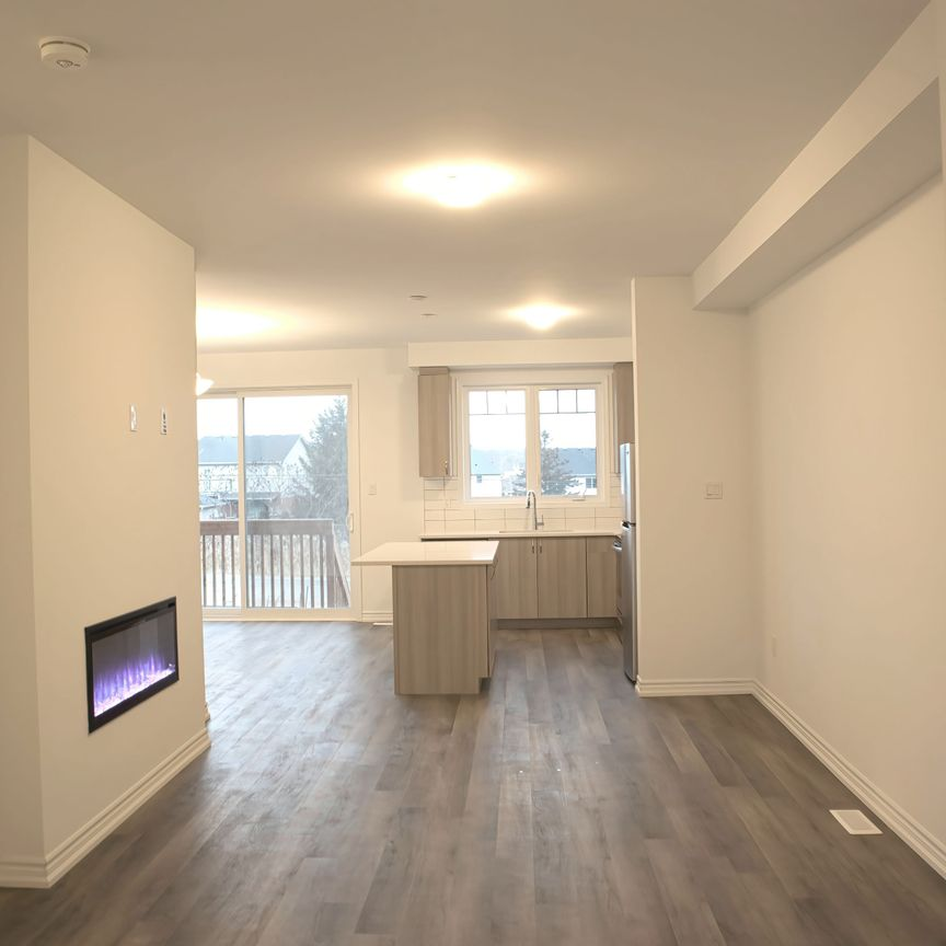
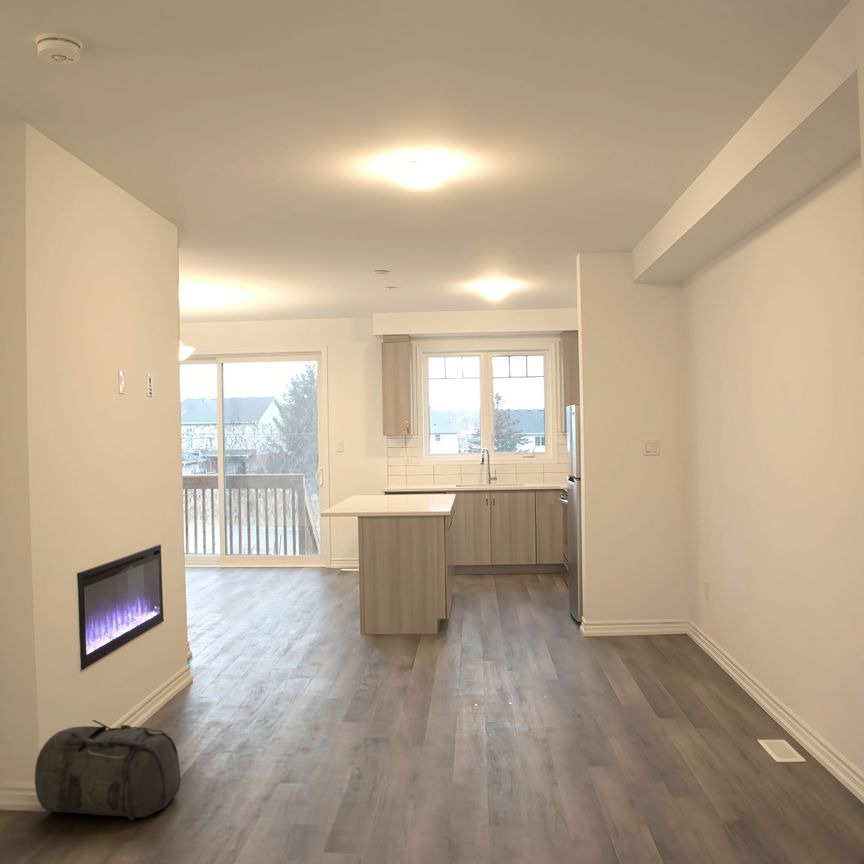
+ backpack [34,719,182,821]
